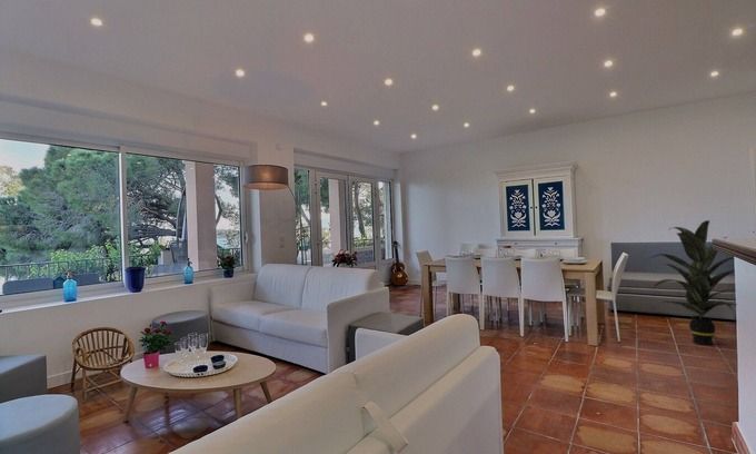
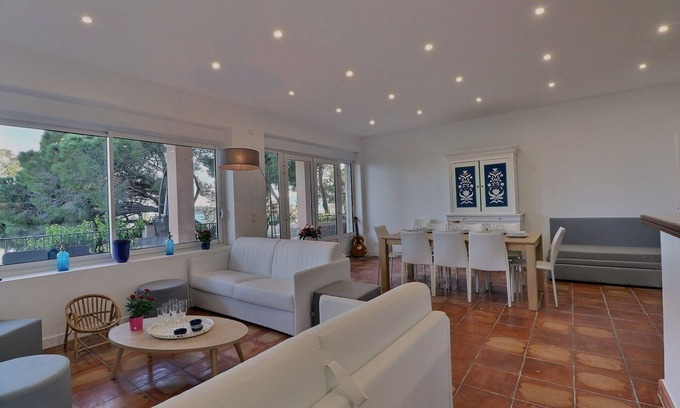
- indoor plant [649,219,736,346]
